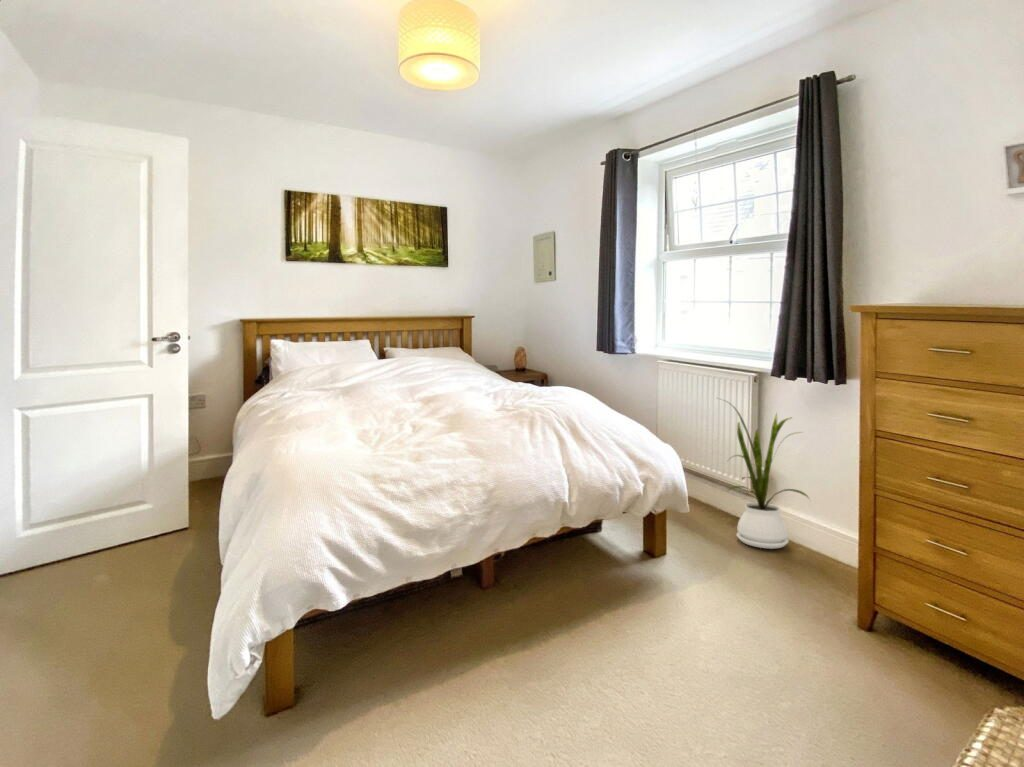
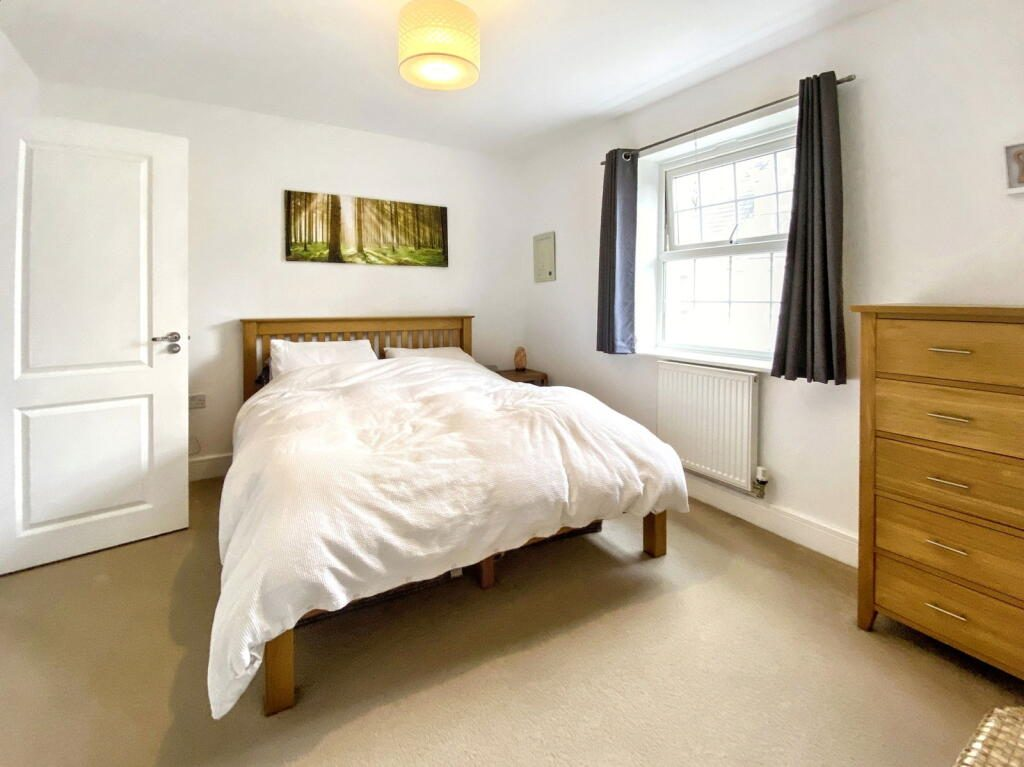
- house plant [717,397,811,550]
